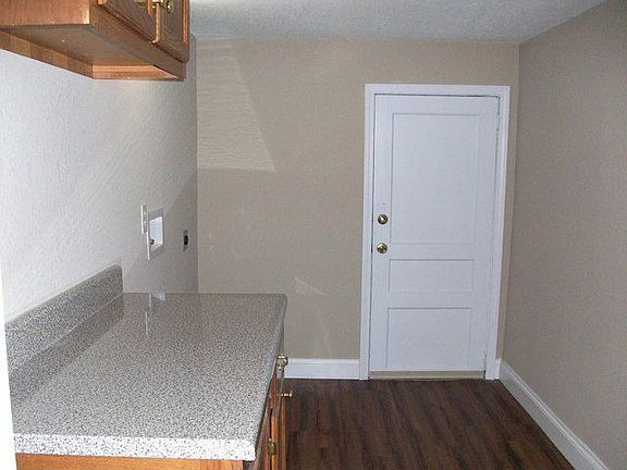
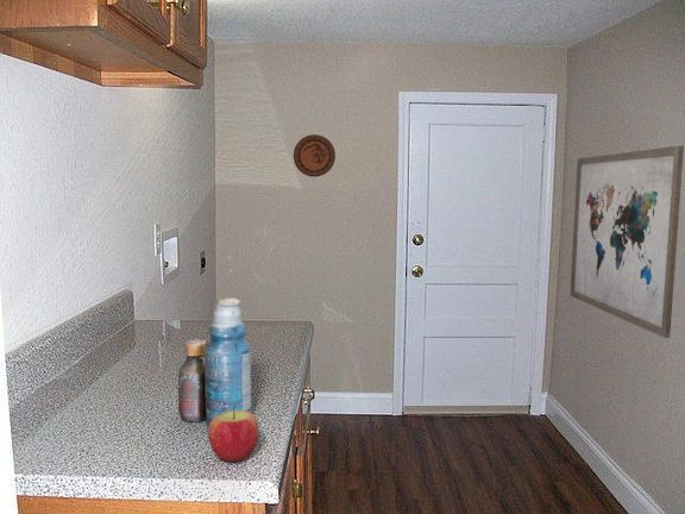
+ wall art [568,145,685,339]
+ bottle [177,296,253,427]
+ apple [207,403,260,463]
+ decorative plate [293,133,337,178]
